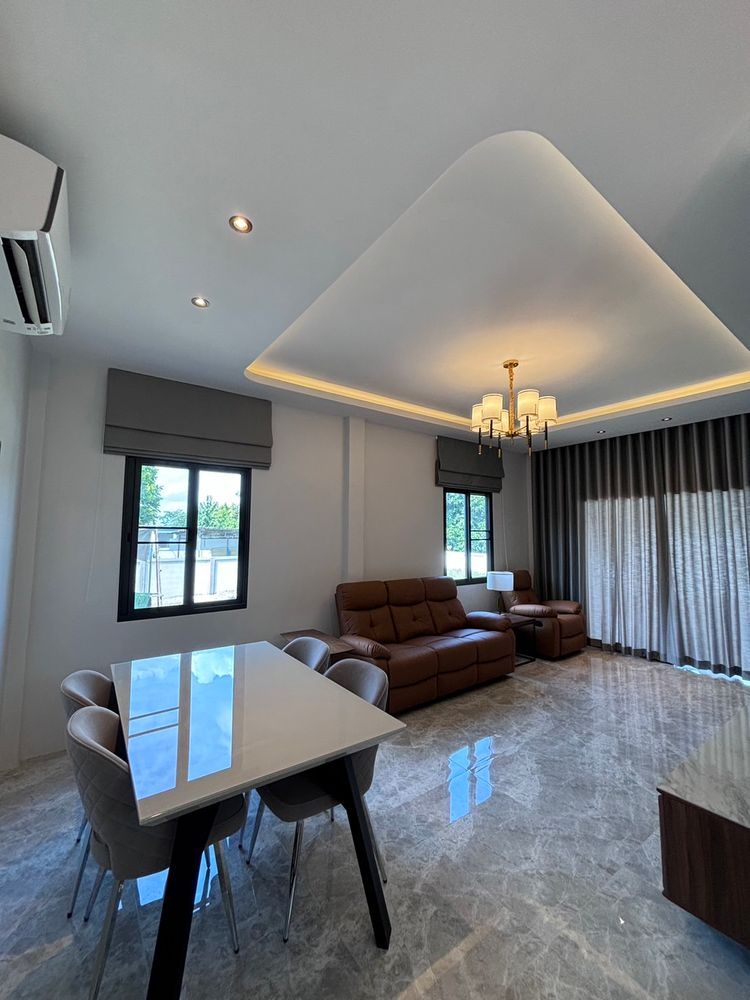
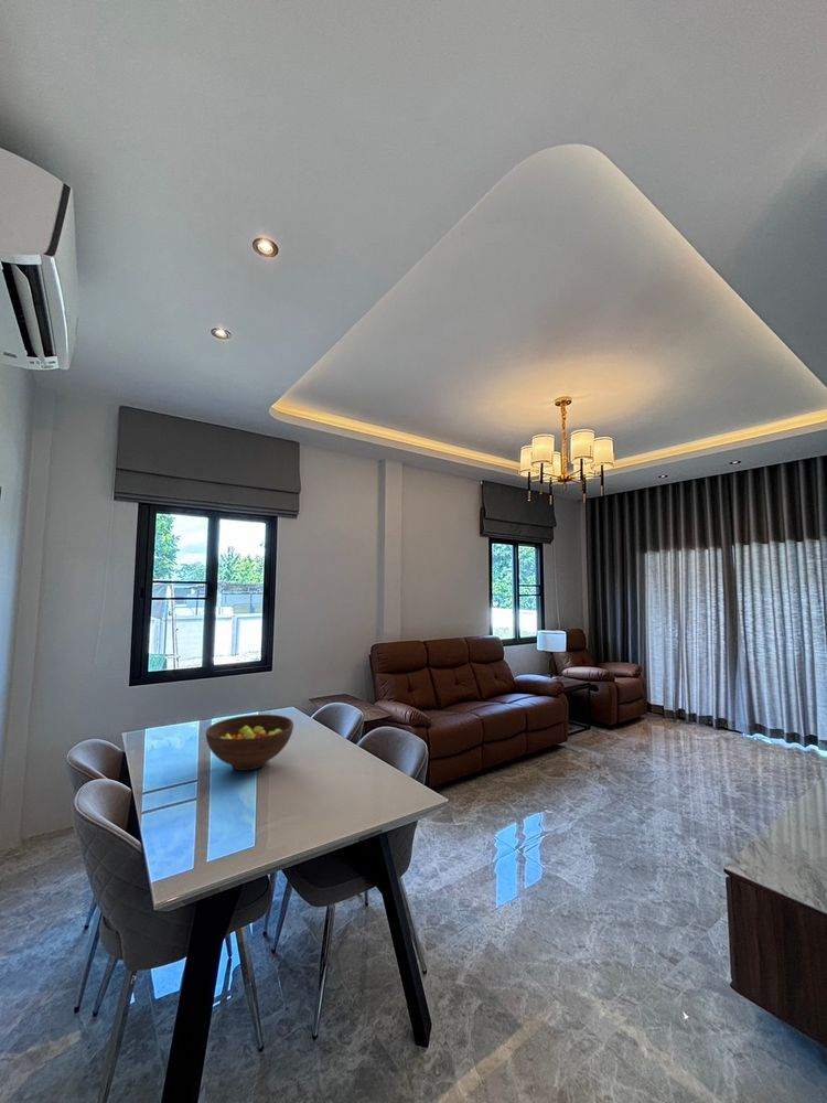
+ fruit bowl [205,714,294,771]
